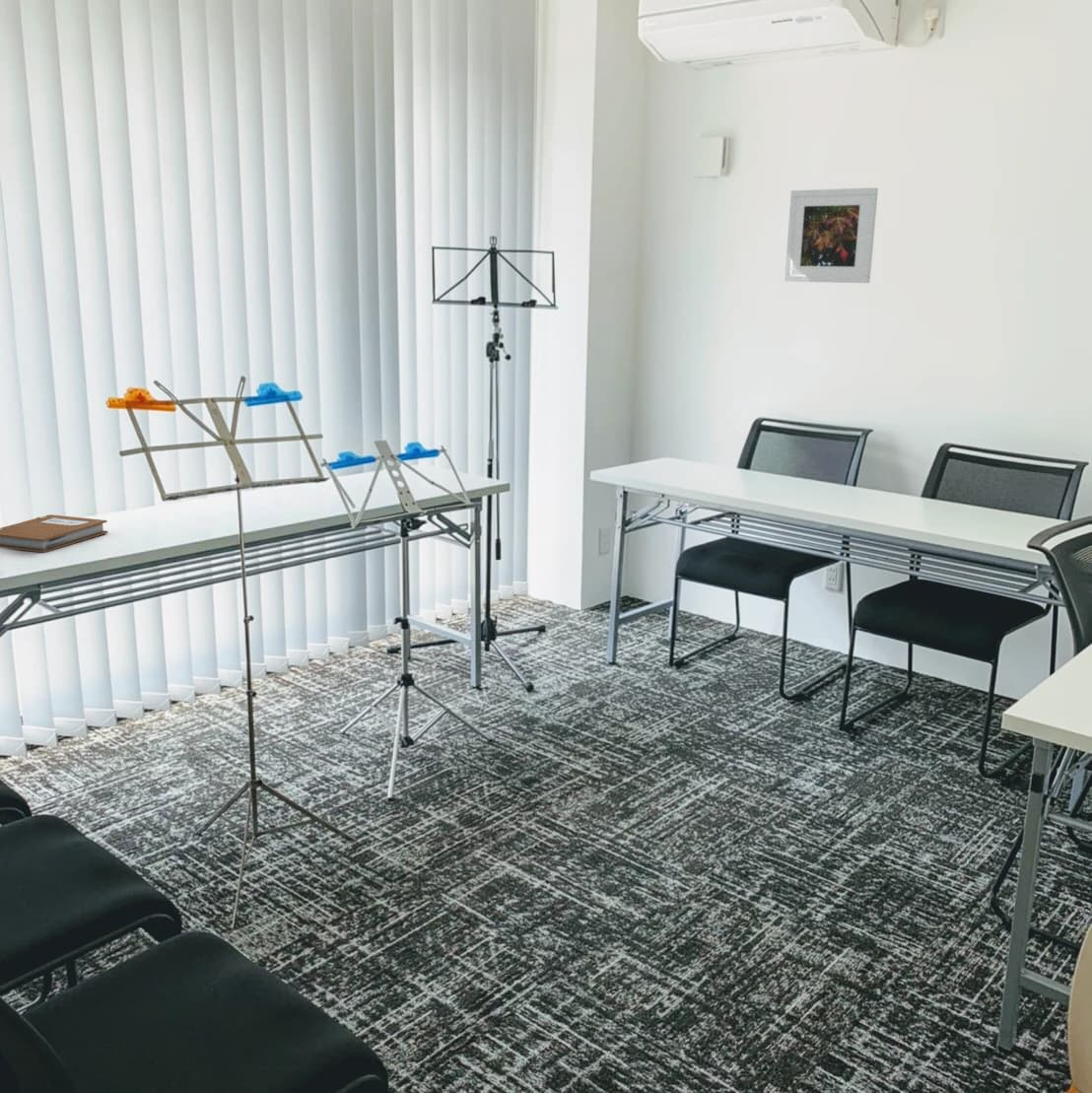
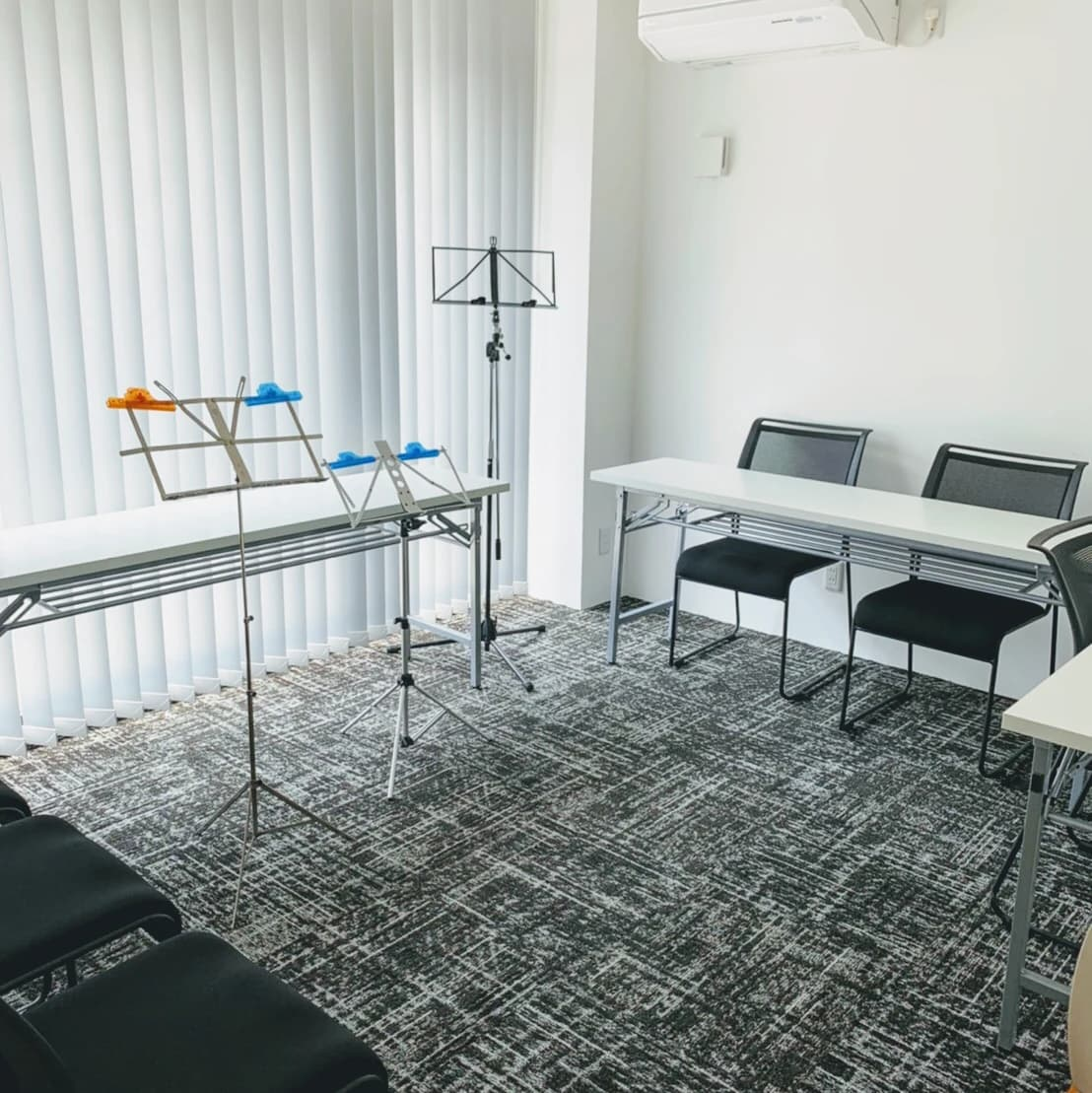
- notebook [0,513,108,554]
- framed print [784,187,879,284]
